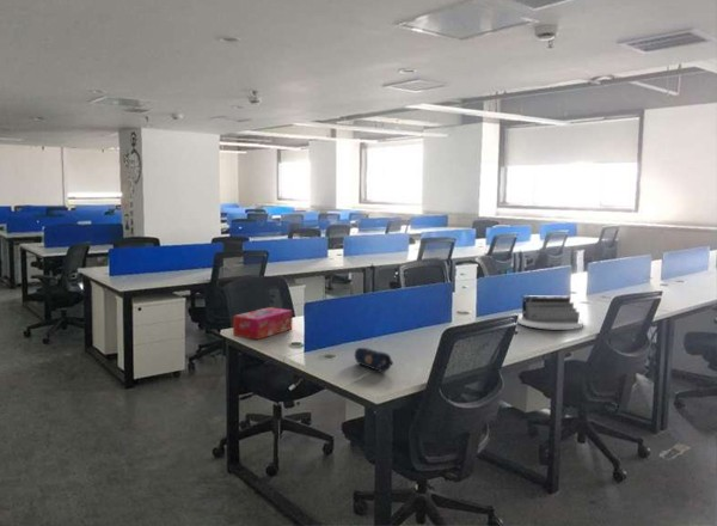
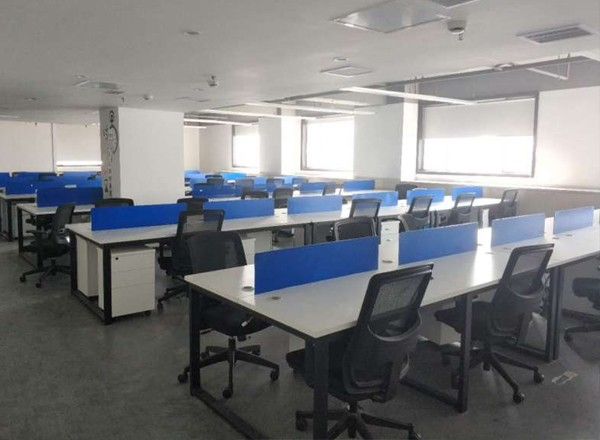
- pencil case [354,347,394,373]
- desk organizer [516,294,584,331]
- tissue box [232,306,293,341]
